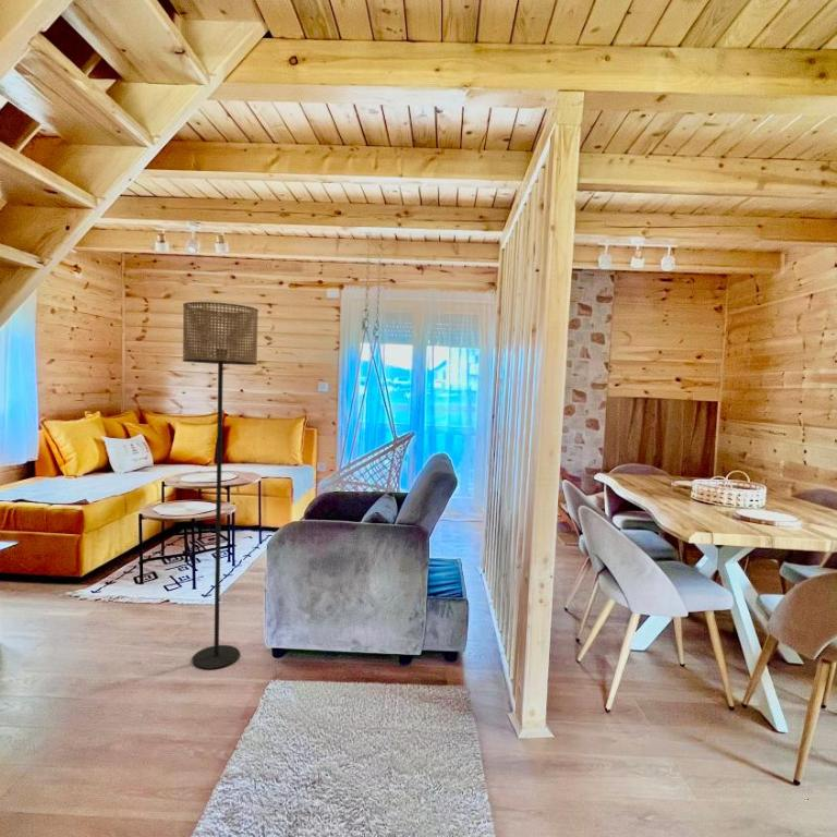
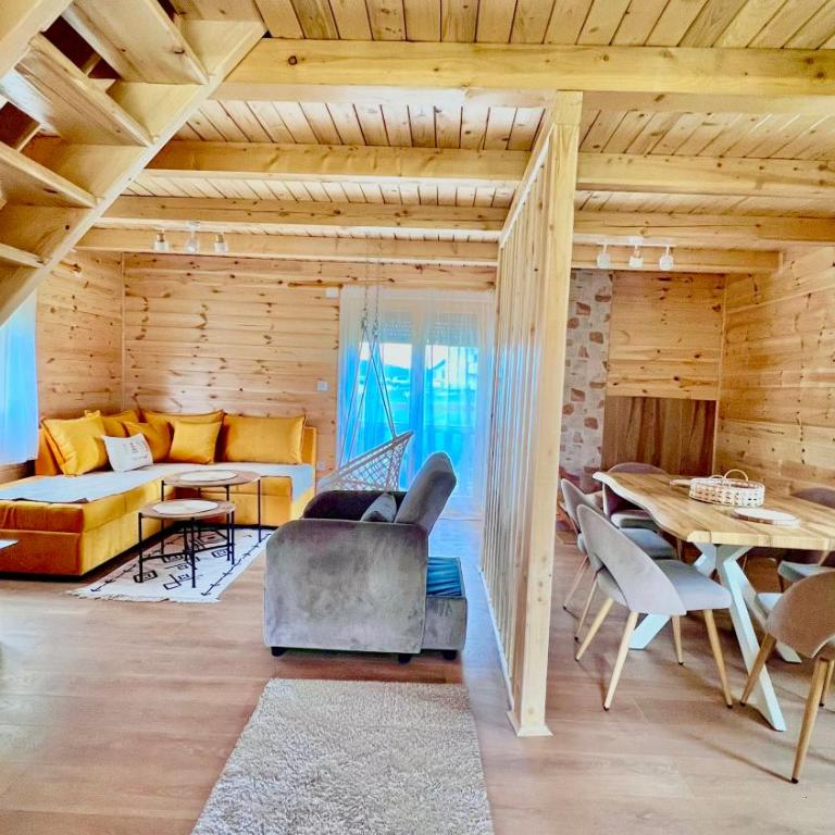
- floor lamp [182,301,259,670]
